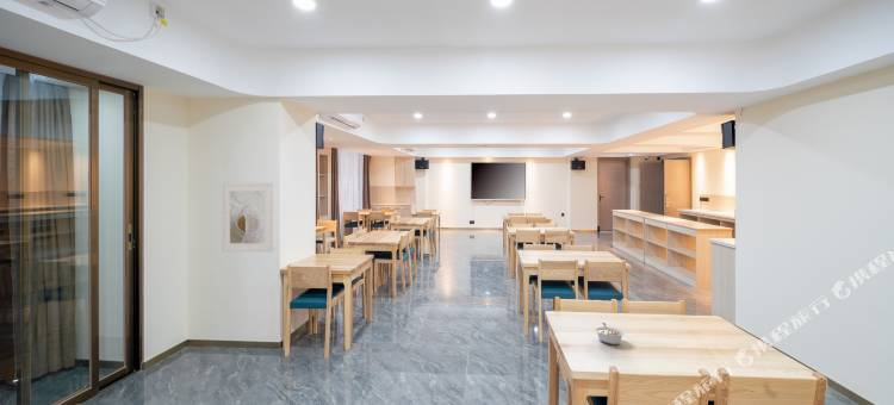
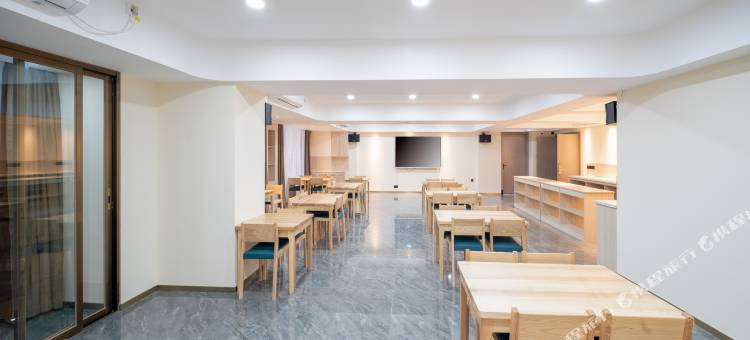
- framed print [219,181,275,253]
- legume [594,322,626,345]
